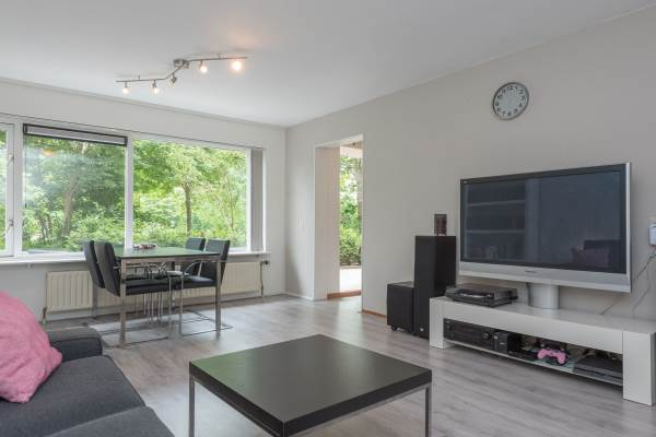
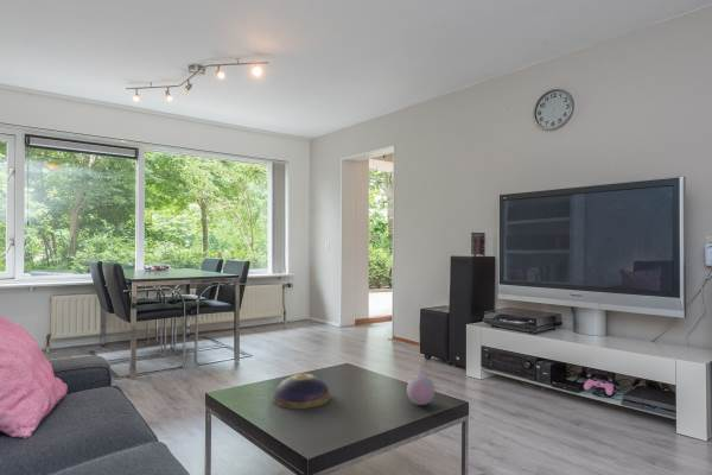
+ decorative bowl [272,373,331,410]
+ decorative egg [406,374,437,406]
